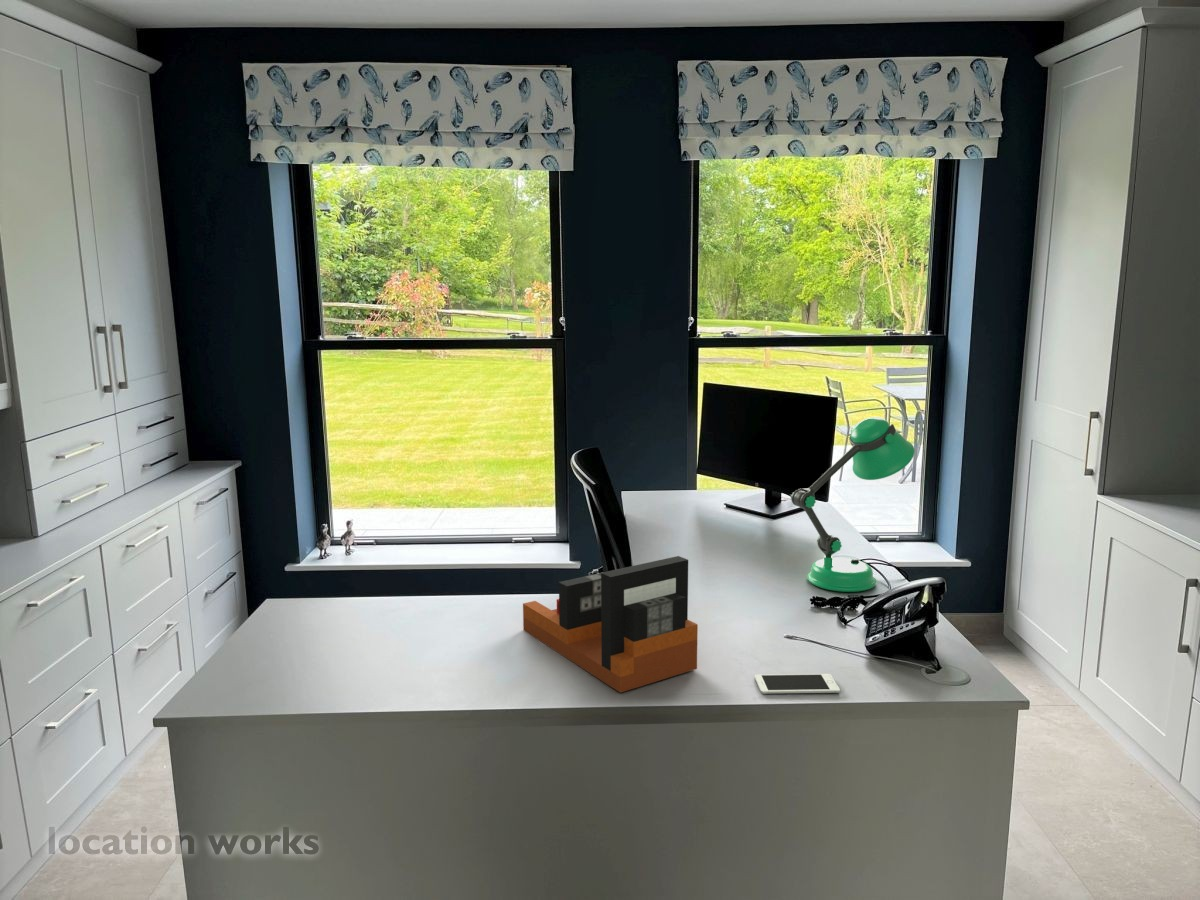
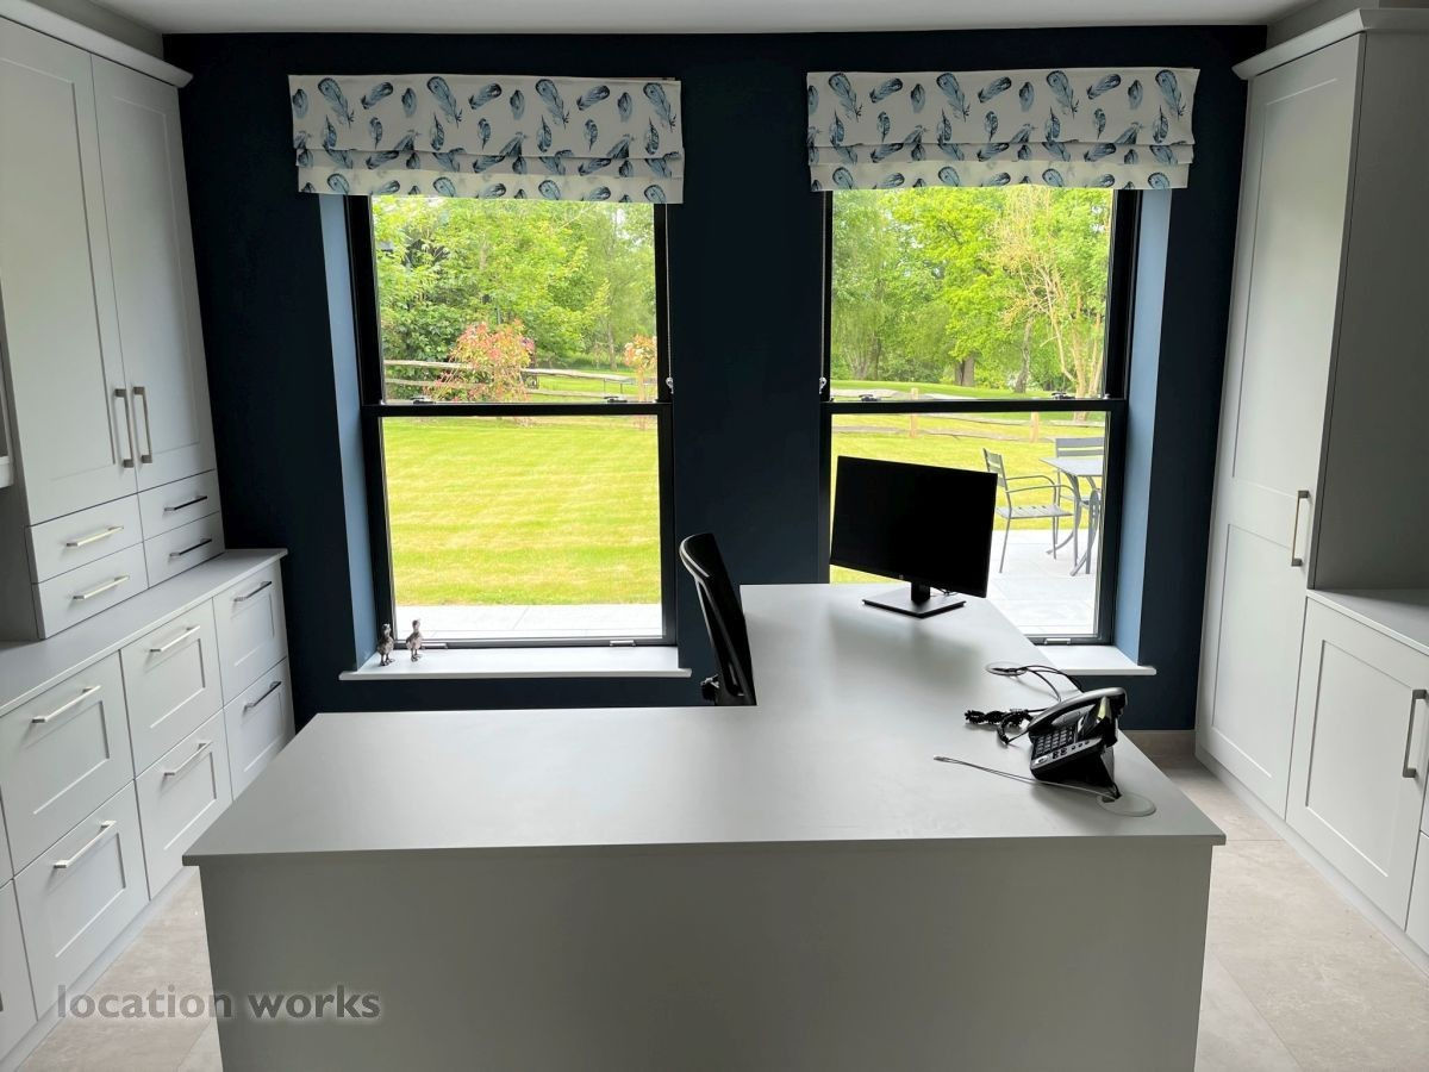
- desk lamp [790,416,916,593]
- desk organizer [522,555,699,694]
- cell phone [754,673,841,695]
